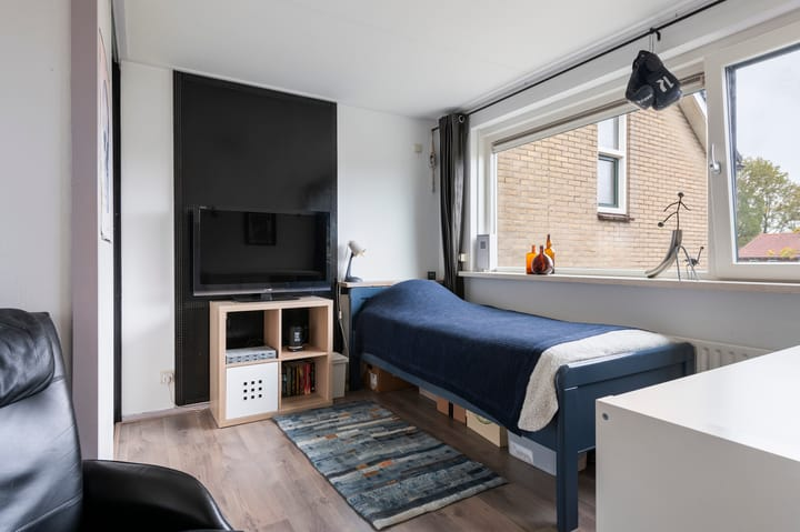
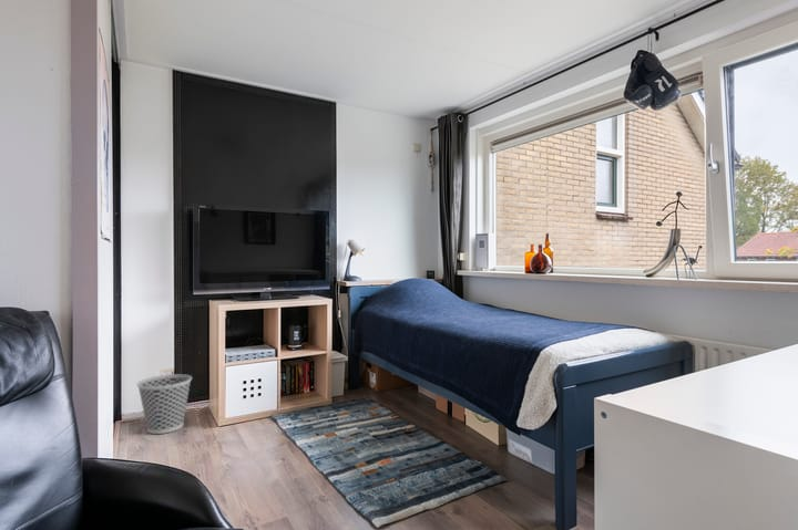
+ wastebasket [136,373,193,435]
